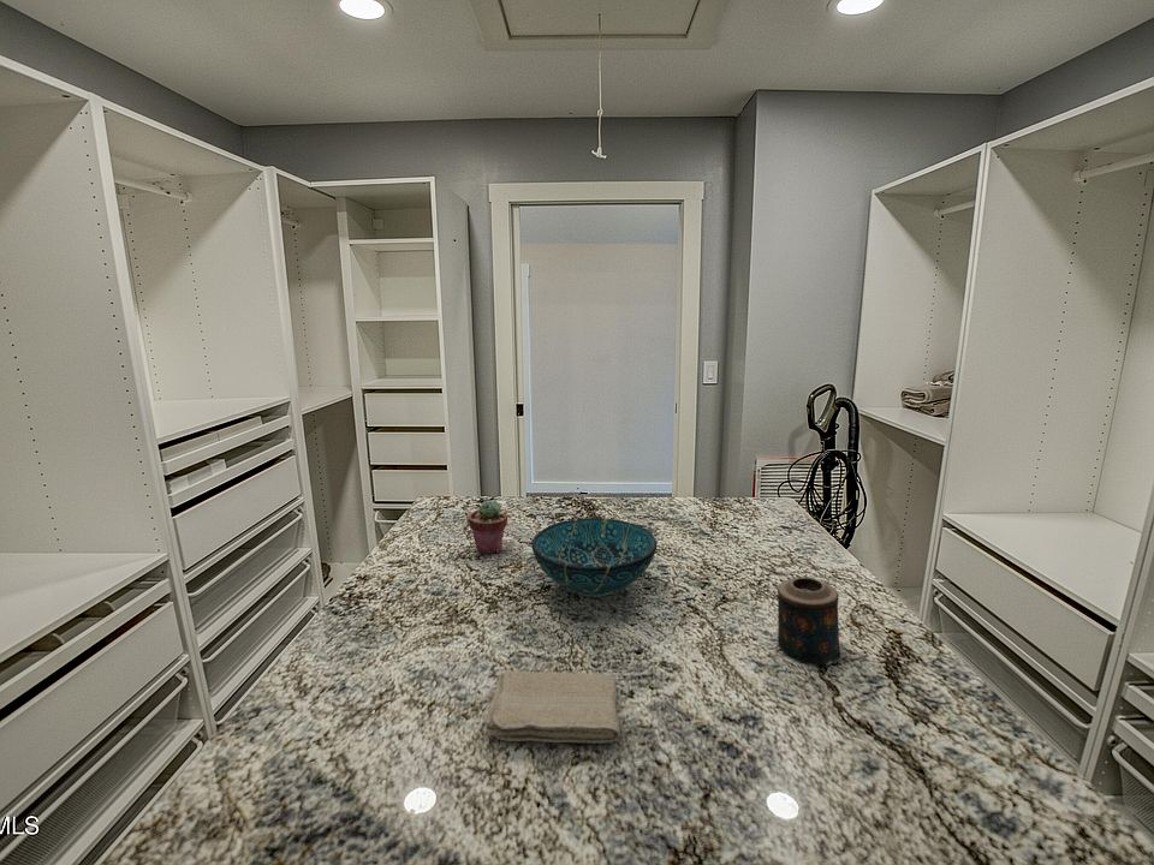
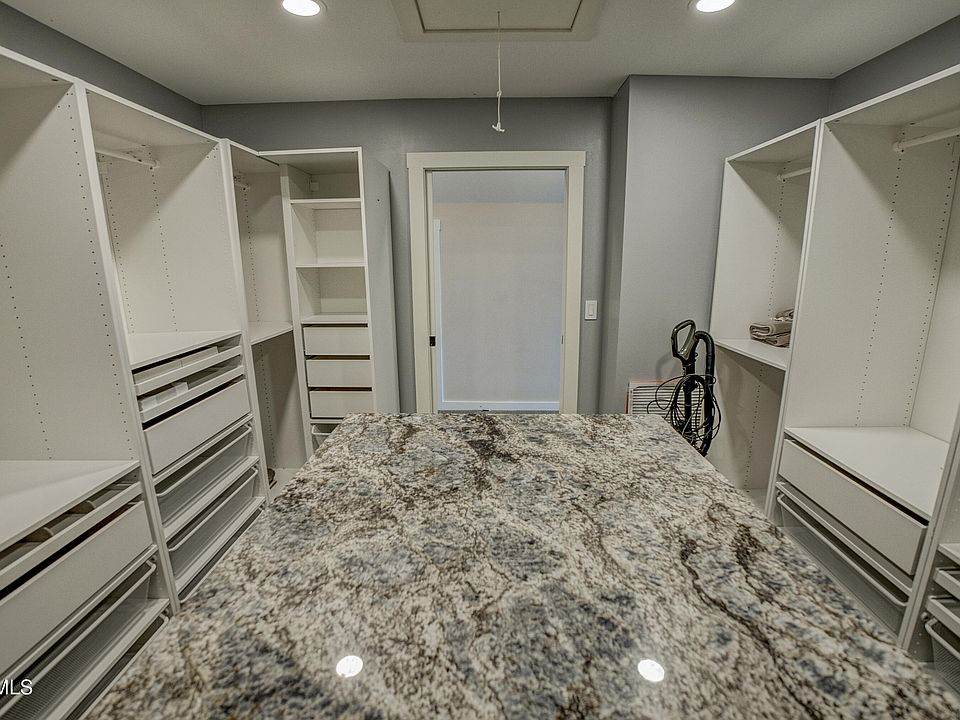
- washcloth [484,669,621,745]
- candle [777,577,849,666]
- decorative bowl [530,517,659,598]
- potted succulent [468,500,508,555]
